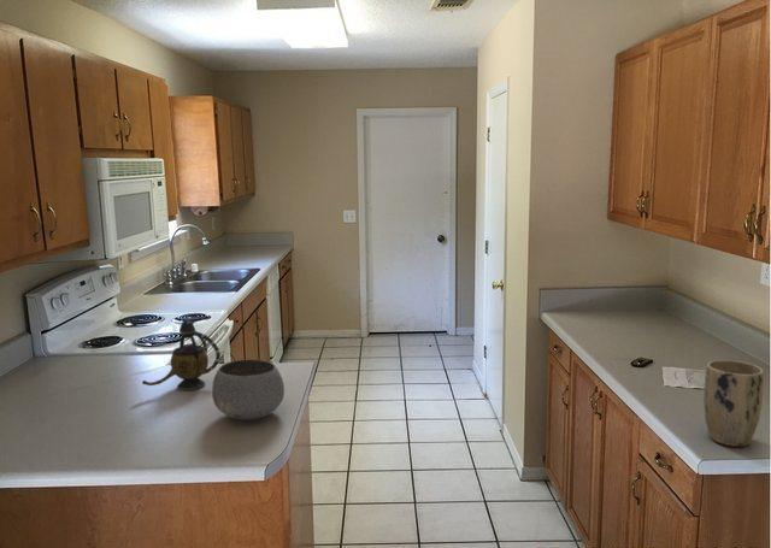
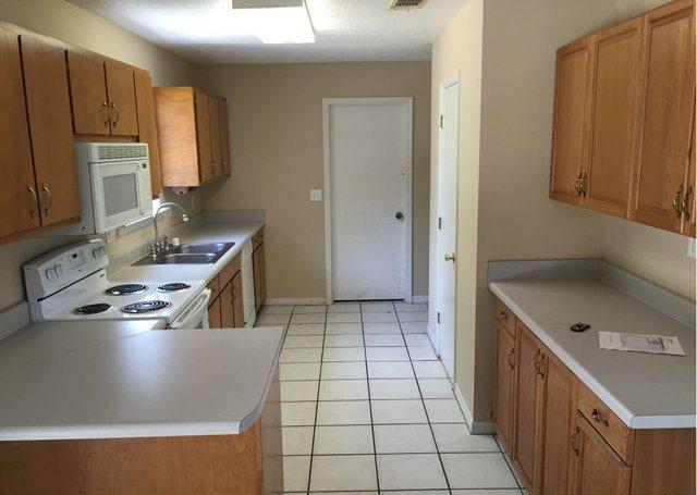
- teapot [141,318,222,391]
- bowl [211,358,286,422]
- plant pot [702,359,765,448]
